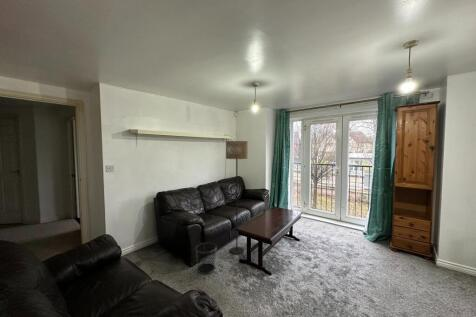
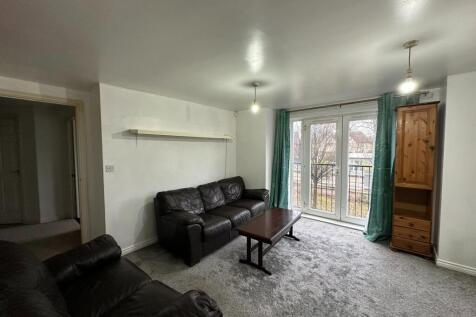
- waste bin [195,242,218,275]
- floor lamp [225,140,249,255]
